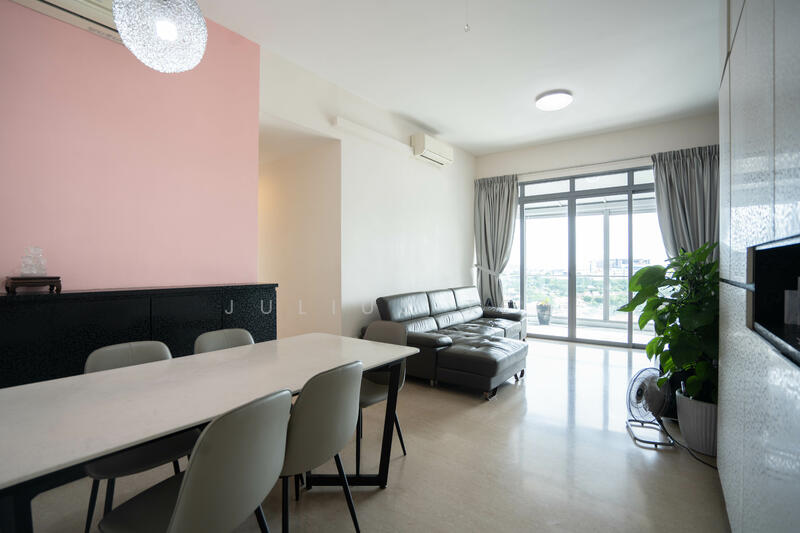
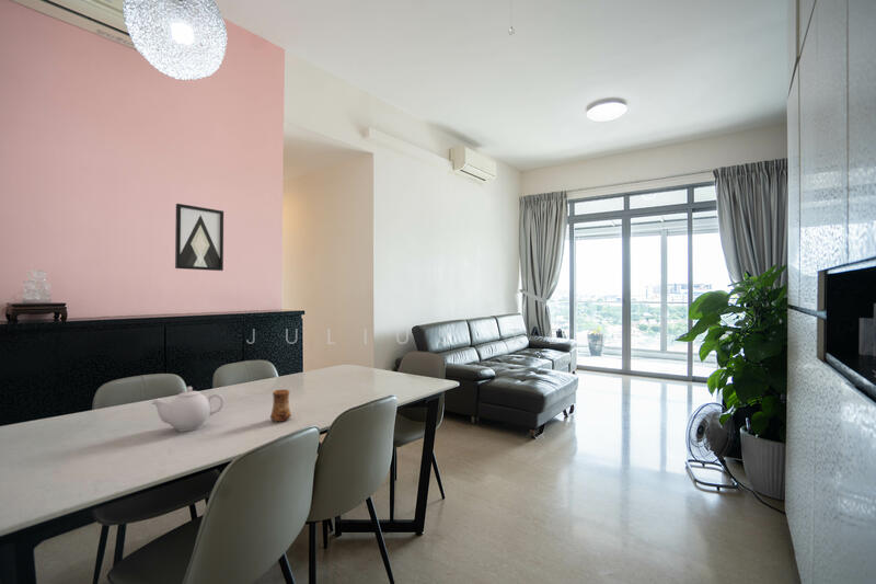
+ wall art [174,203,224,272]
+ cup [269,389,292,423]
+ teapot [150,386,224,433]
